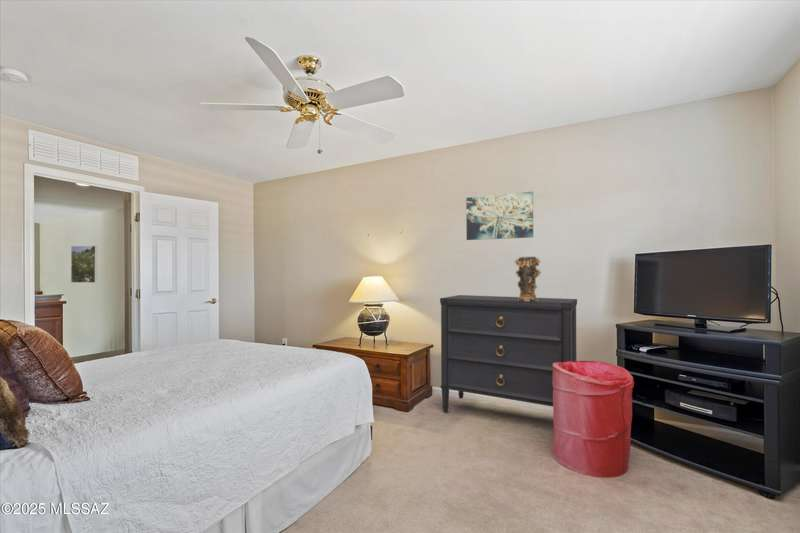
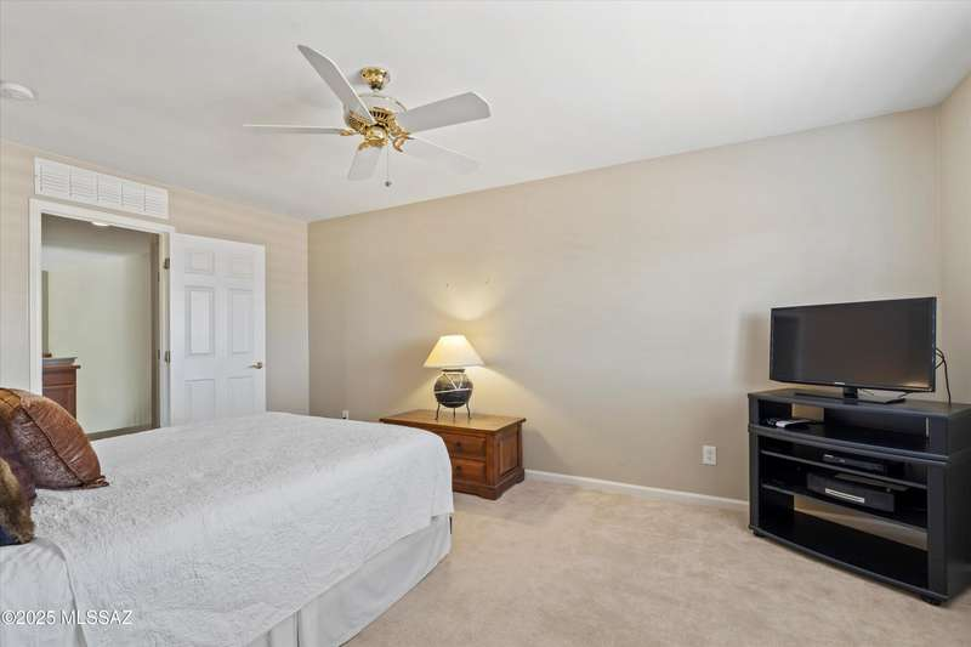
- decorative vase [513,256,542,301]
- dresser [439,294,578,413]
- wall art [465,191,534,241]
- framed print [70,245,98,284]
- laundry hamper [551,360,635,479]
